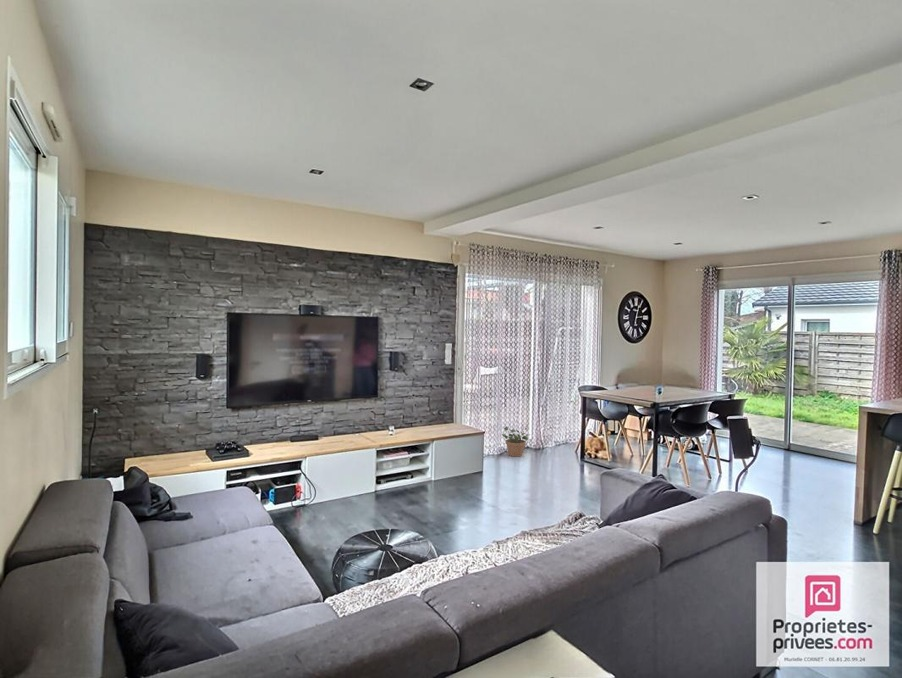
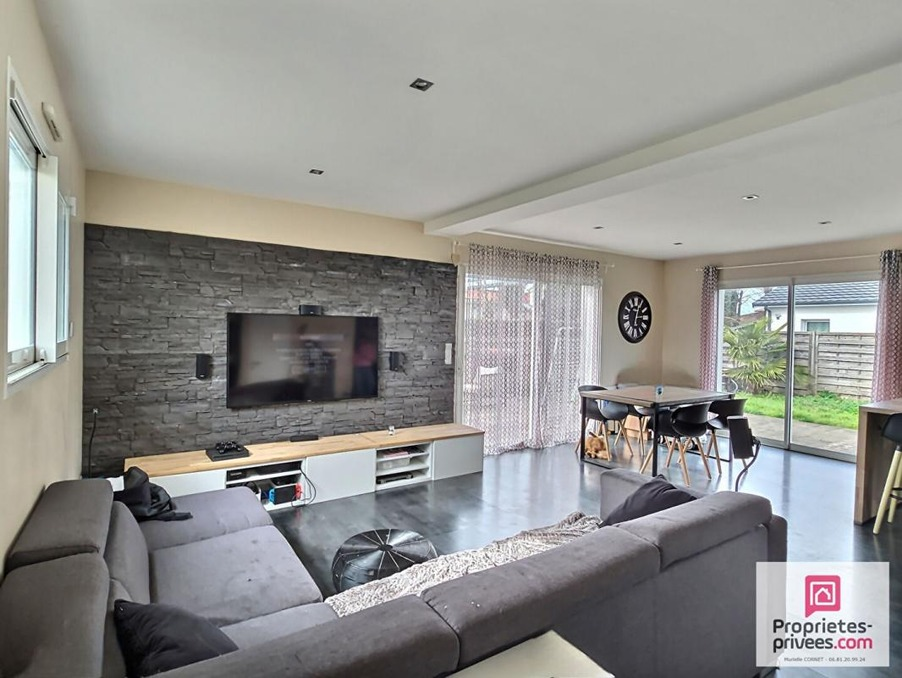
- potted plant [501,425,532,458]
